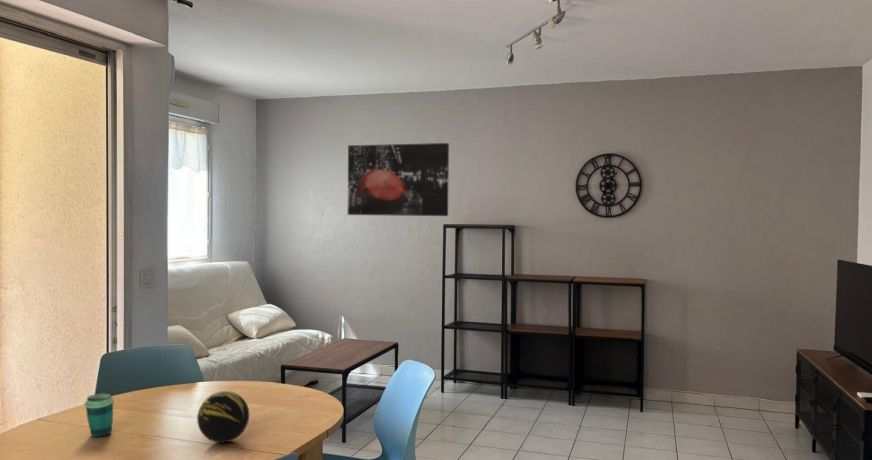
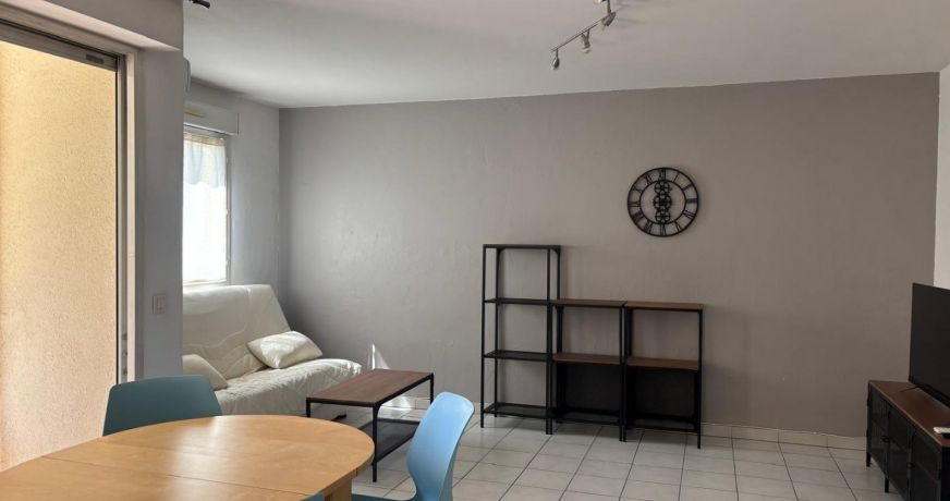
- cup [84,393,115,438]
- wall art [347,142,450,217]
- decorative orb [196,390,250,444]
